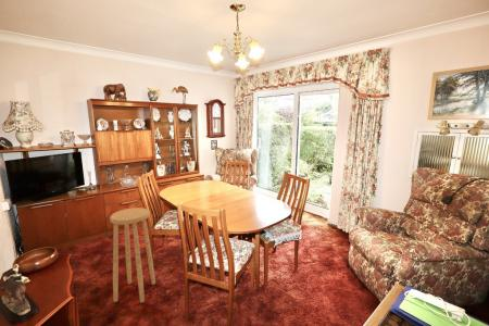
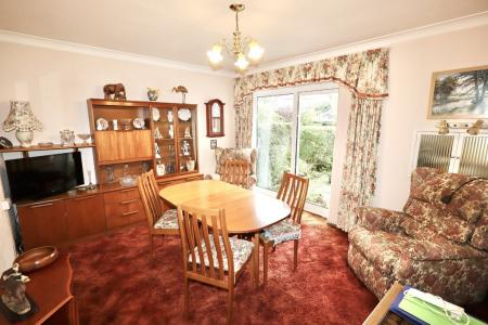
- stool [109,206,156,304]
